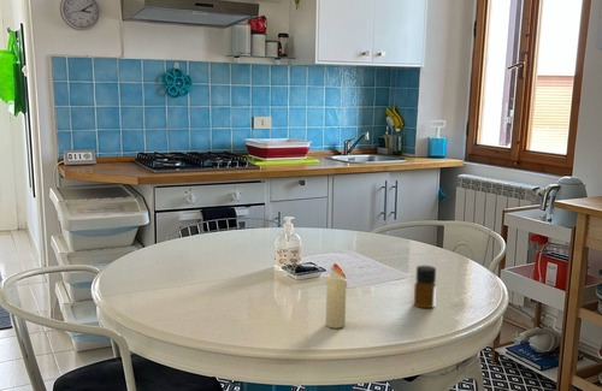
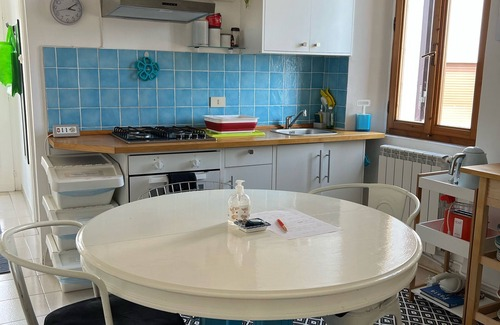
- bottle [413,265,437,309]
- candle [324,263,348,330]
